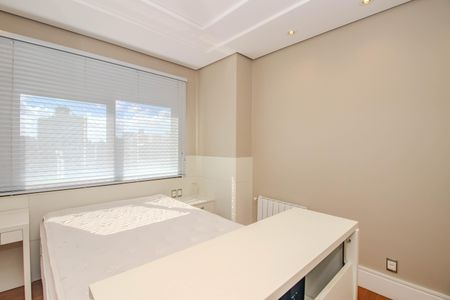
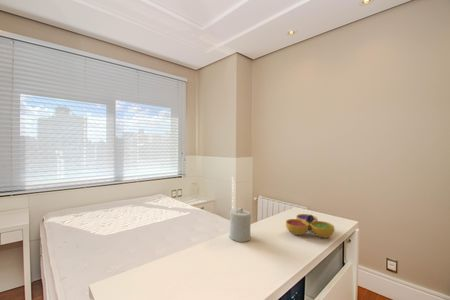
+ decorative bowl [285,213,335,239]
+ candle [228,207,252,243]
